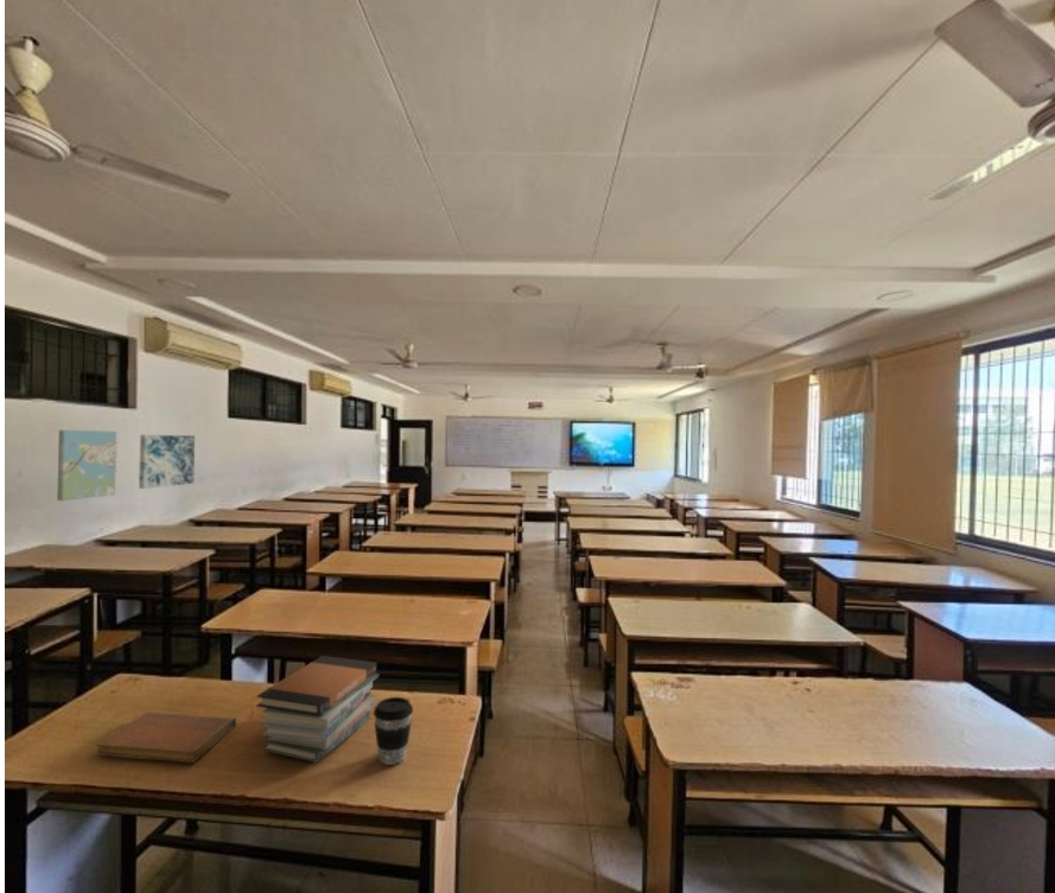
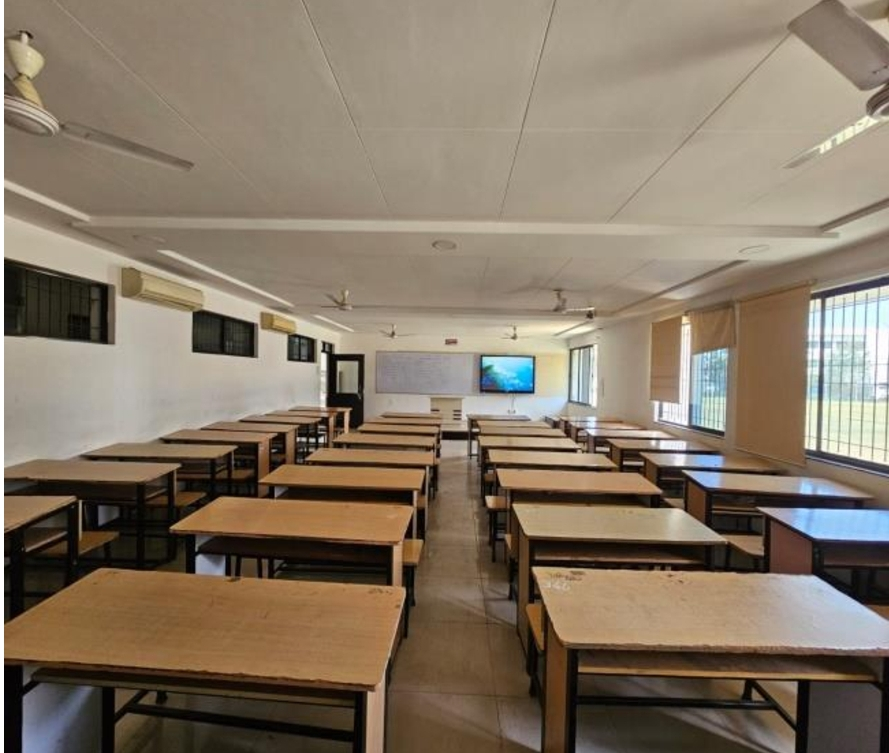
- map [56,429,119,502]
- wall art [138,434,196,490]
- book stack [255,655,380,764]
- coffee cup [373,696,414,766]
- notebook [95,712,237,764]
